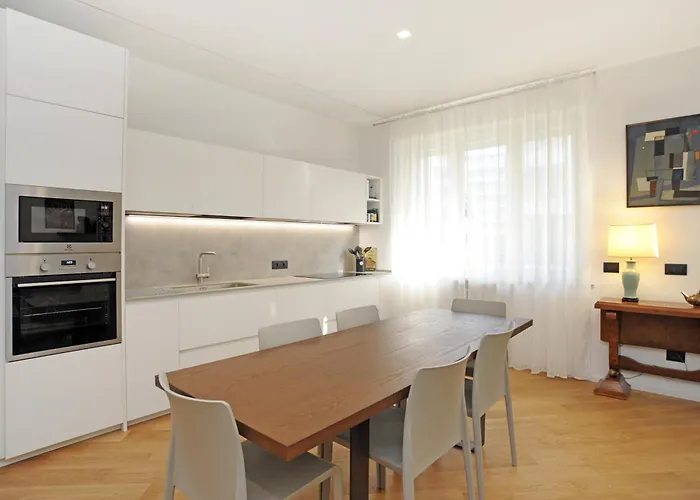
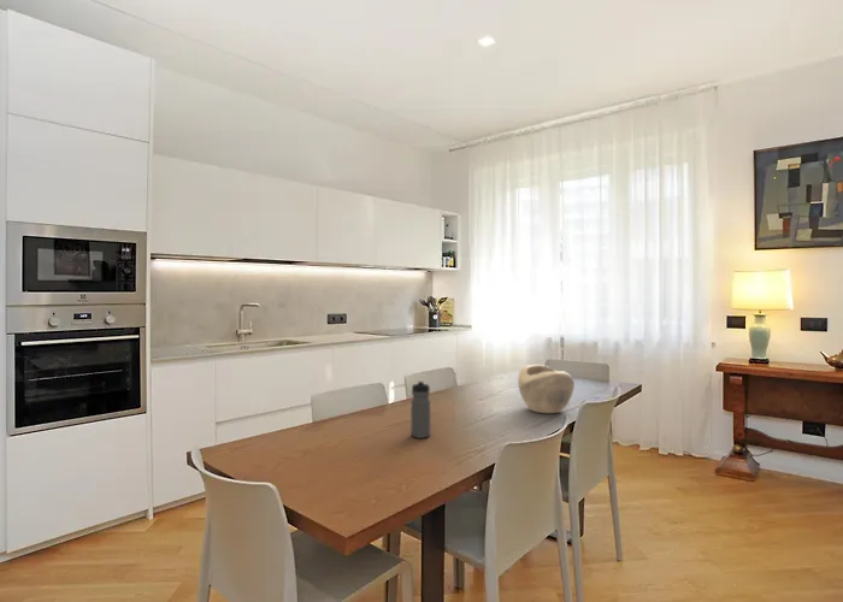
+ decorative bowl [517,364,576,414]
+ water bottle [409,379,431,439]
